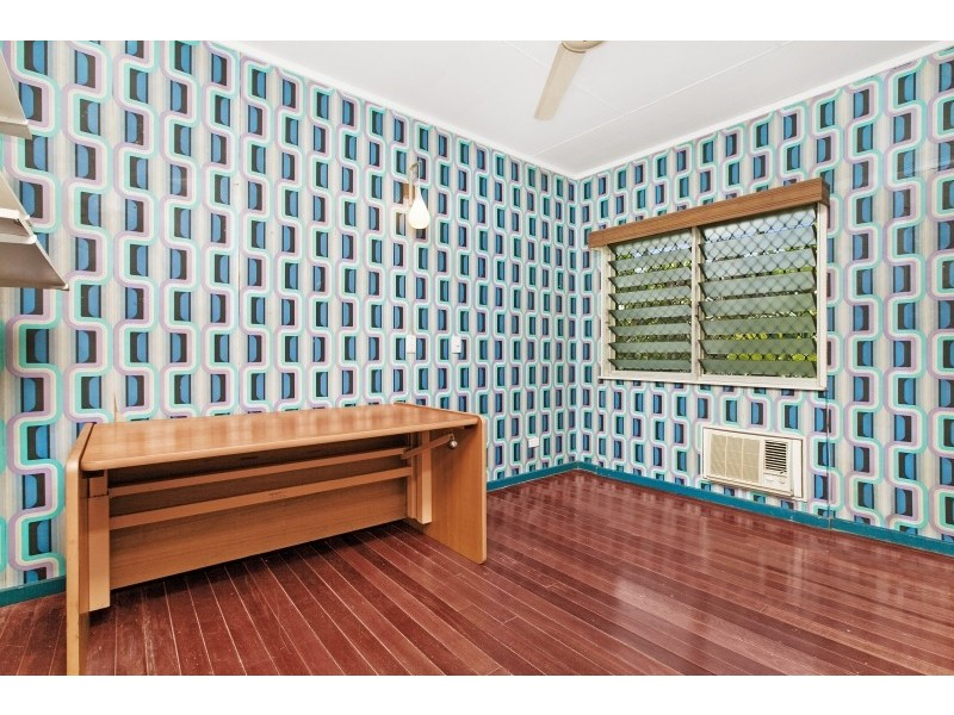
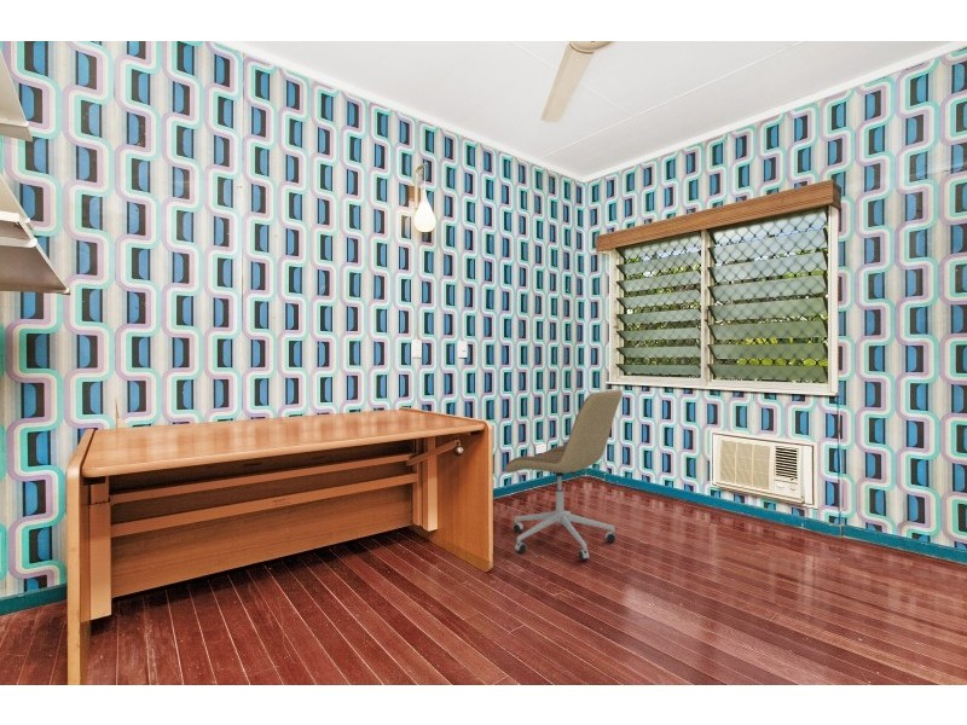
+ office chair [504,389,624,562]
